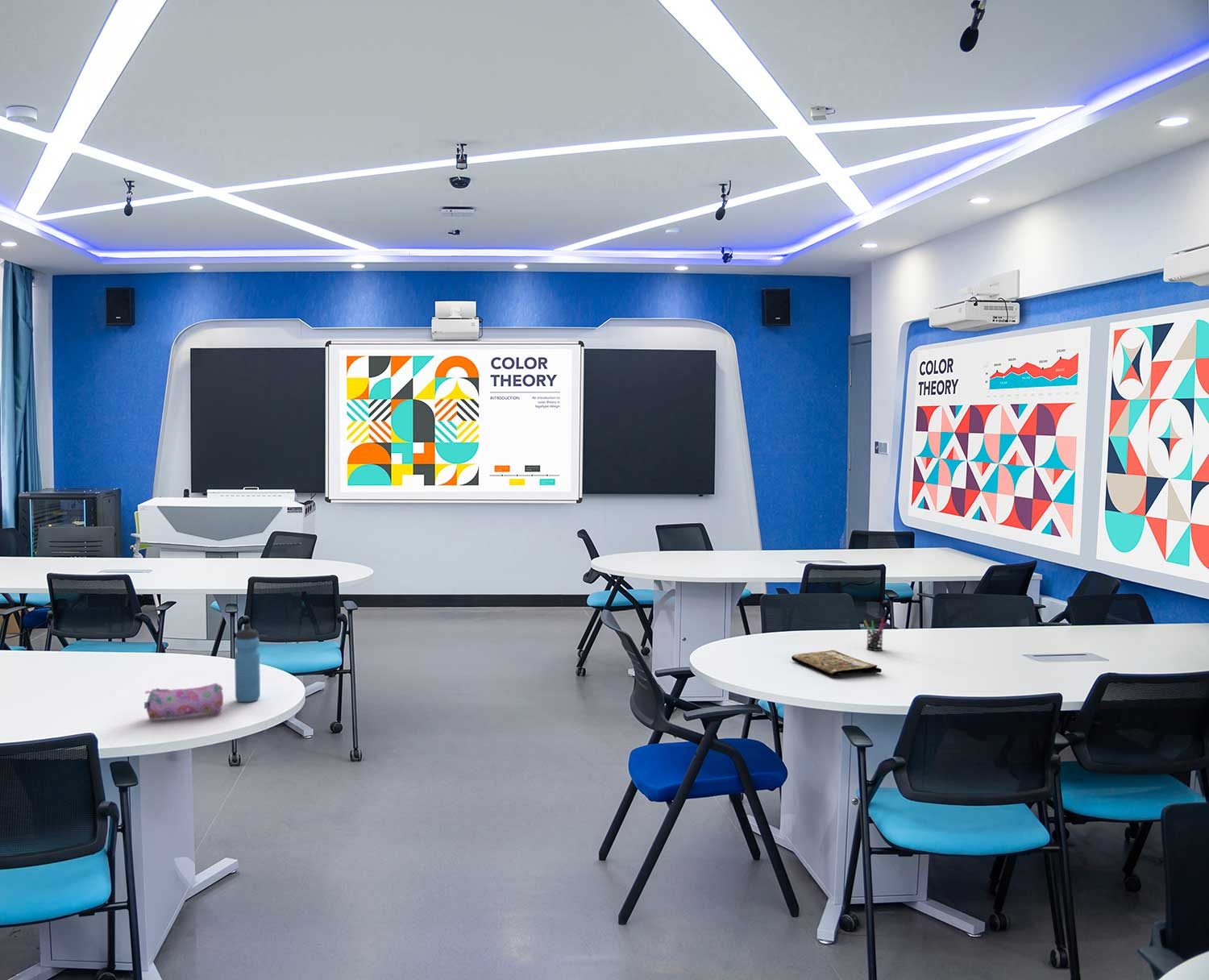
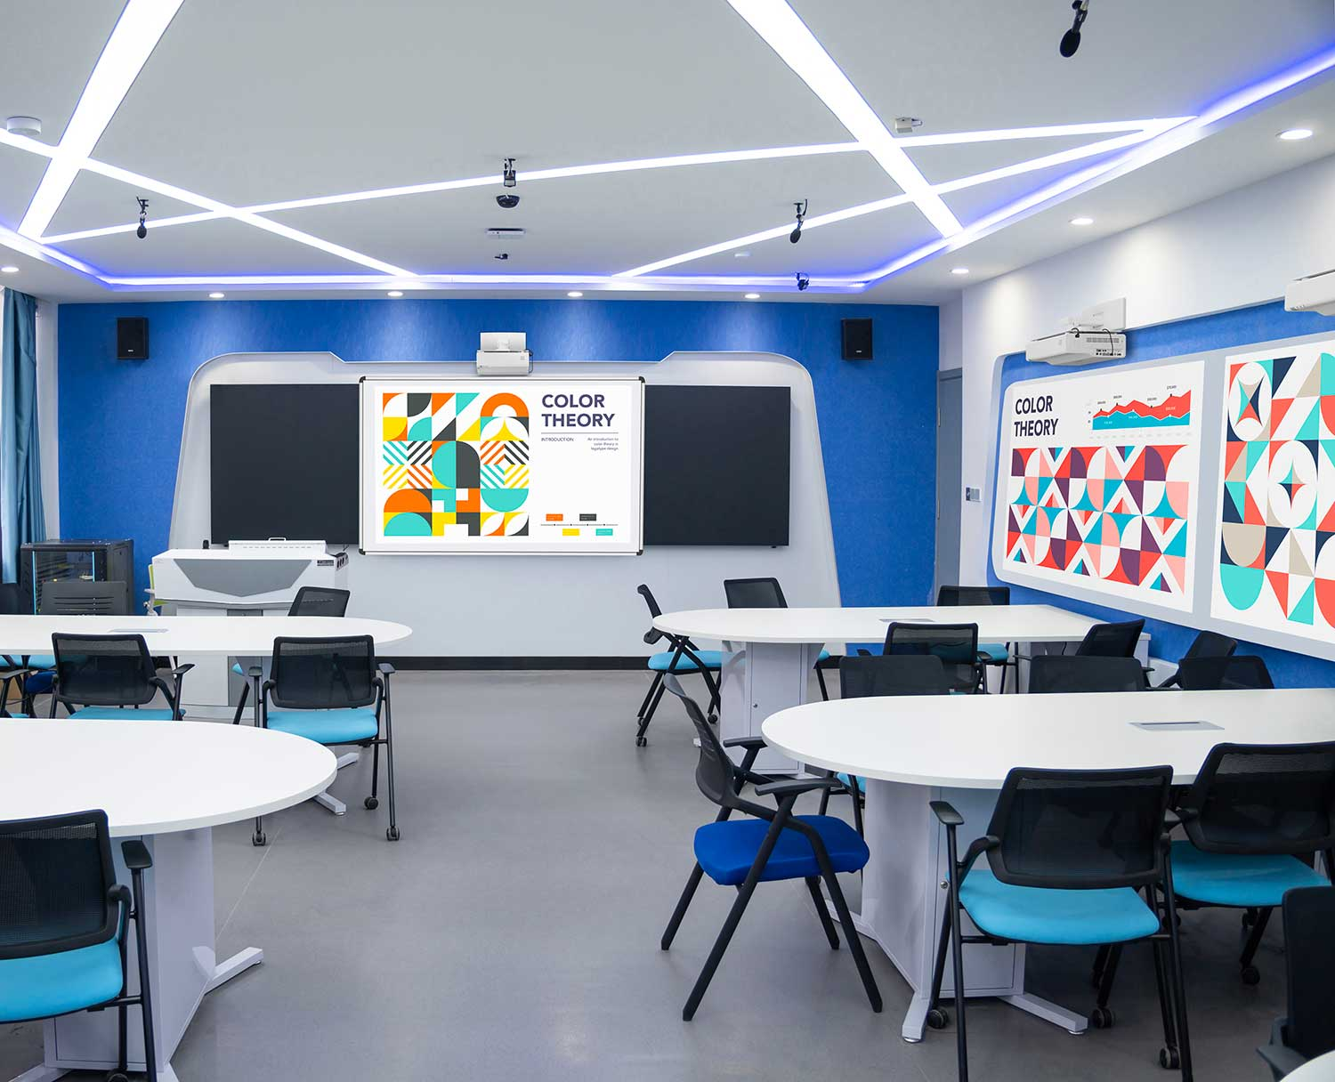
- pencil case [143,683,224,720]
- pen holder [863,617,888,652]
- water bottle [234,624,261,703]
- book [791,650,882,677]
